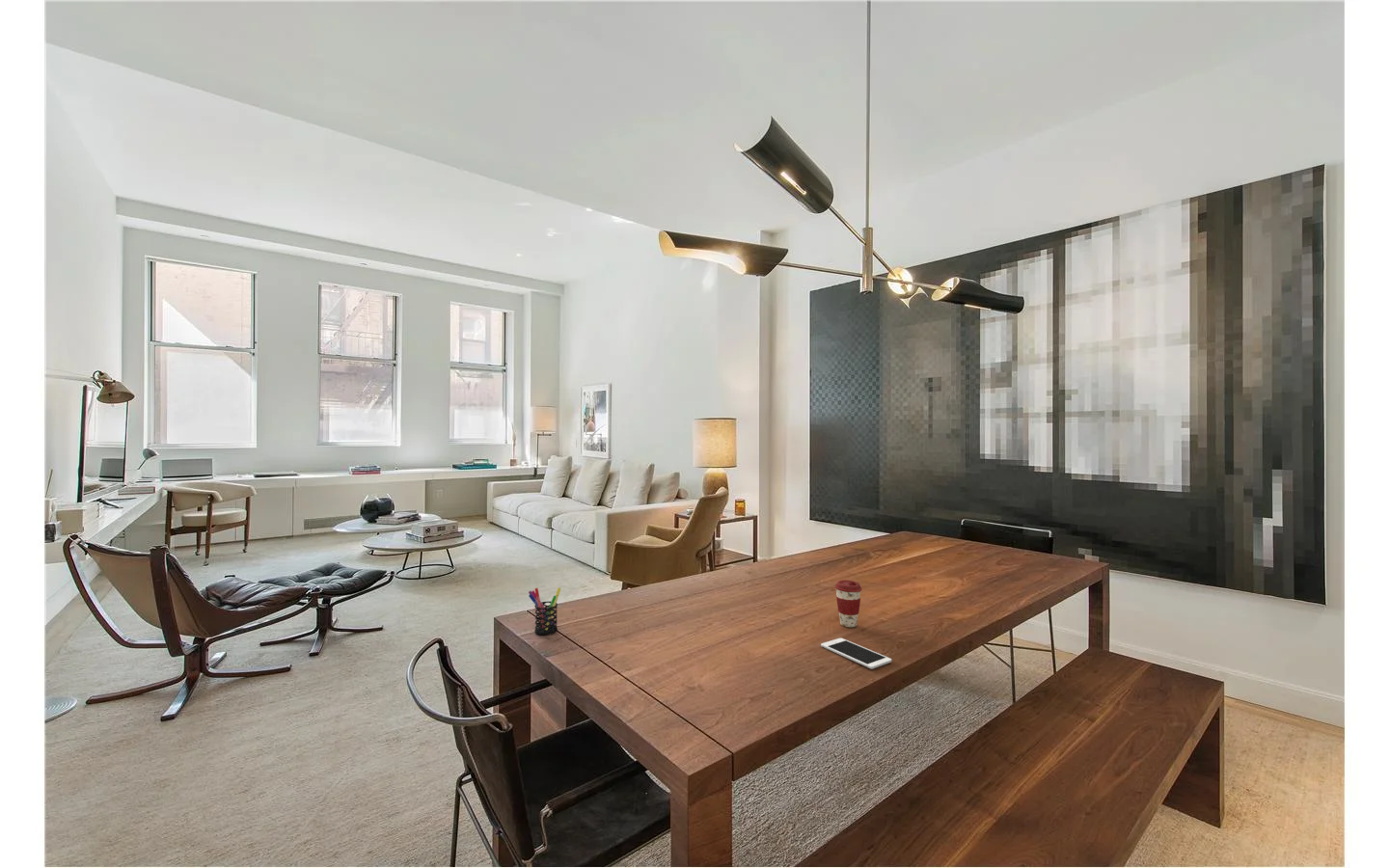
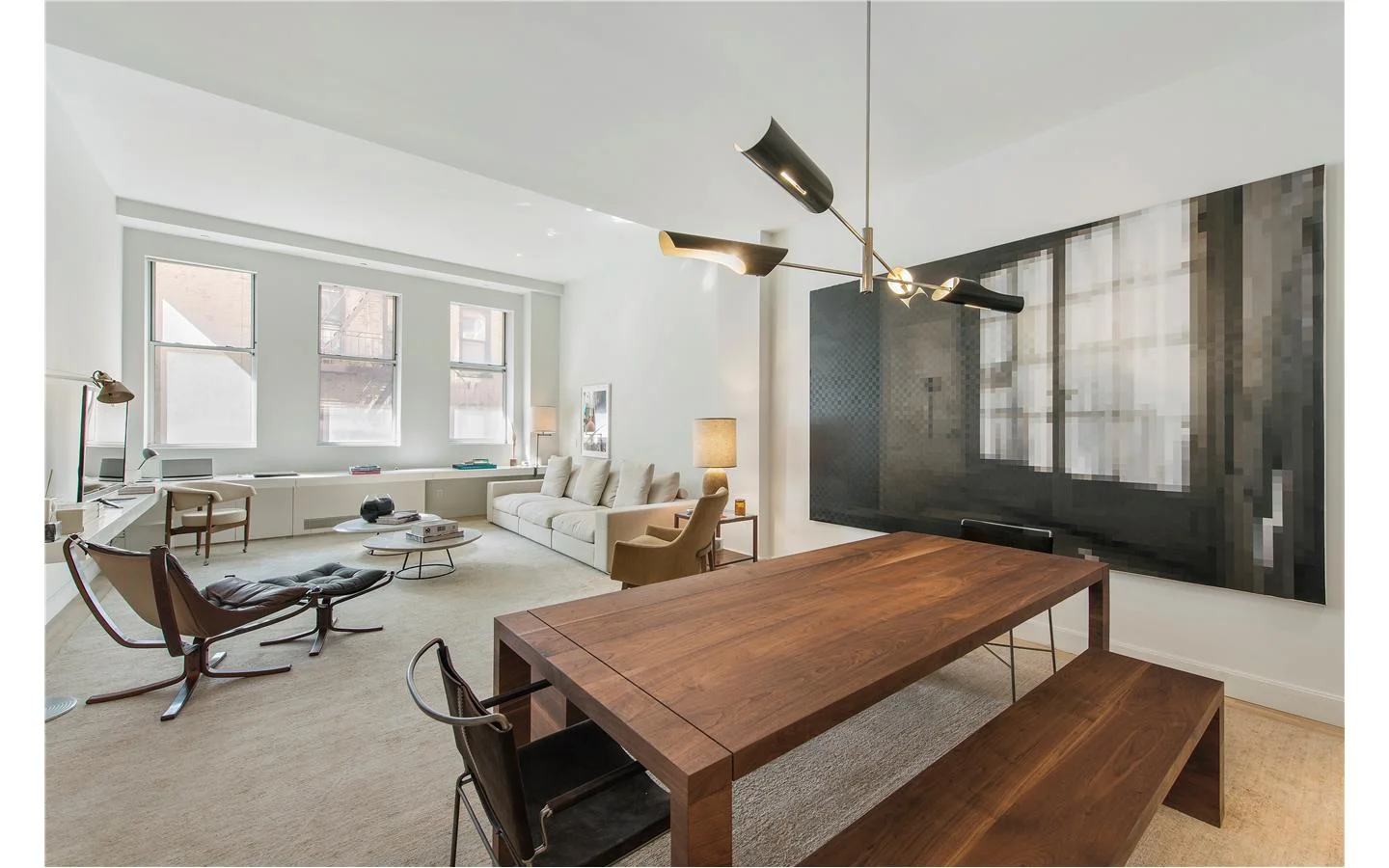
- coffee cup [834,579,863,628]
- cell phone [820,637,892,670]
- pen holder [528,586,561,636]
